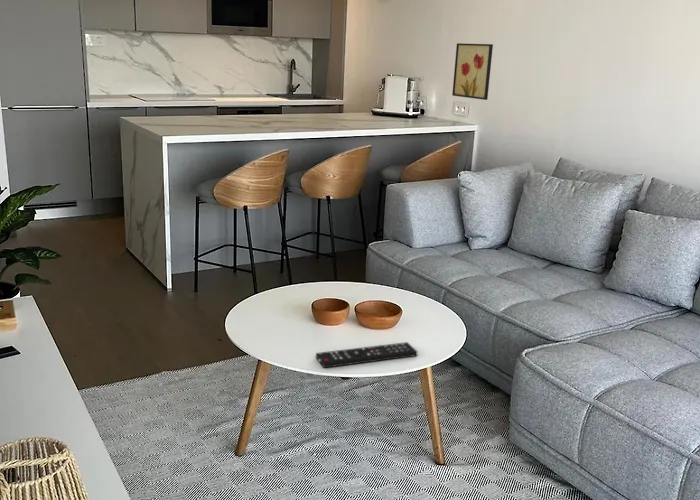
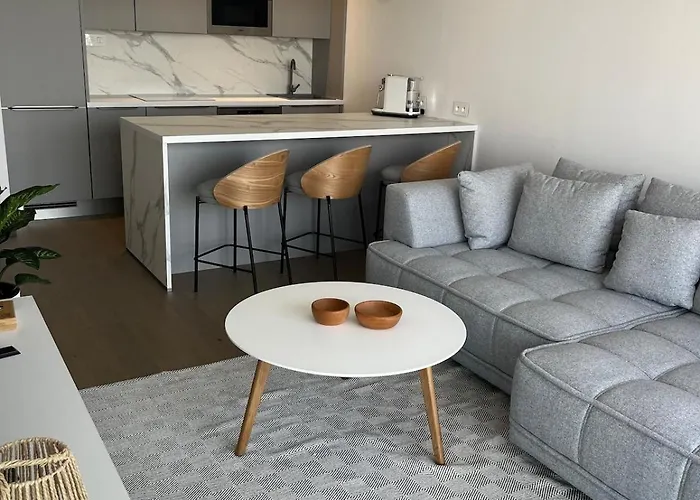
- remote control [315,341,418,369]
- wall art [451,42,494,101]
